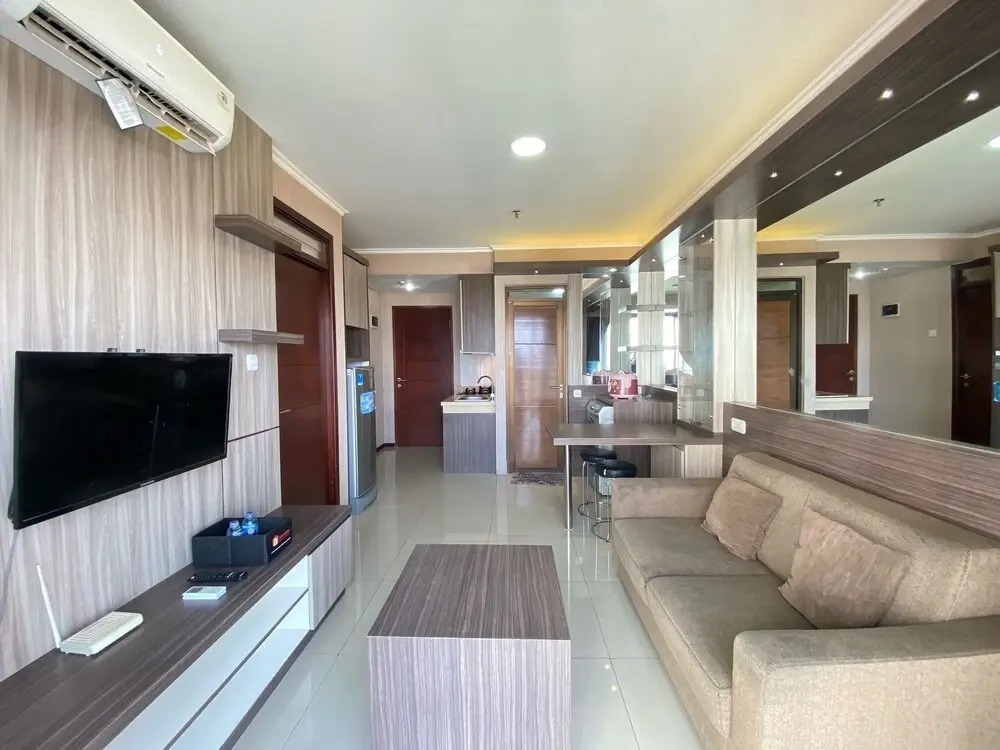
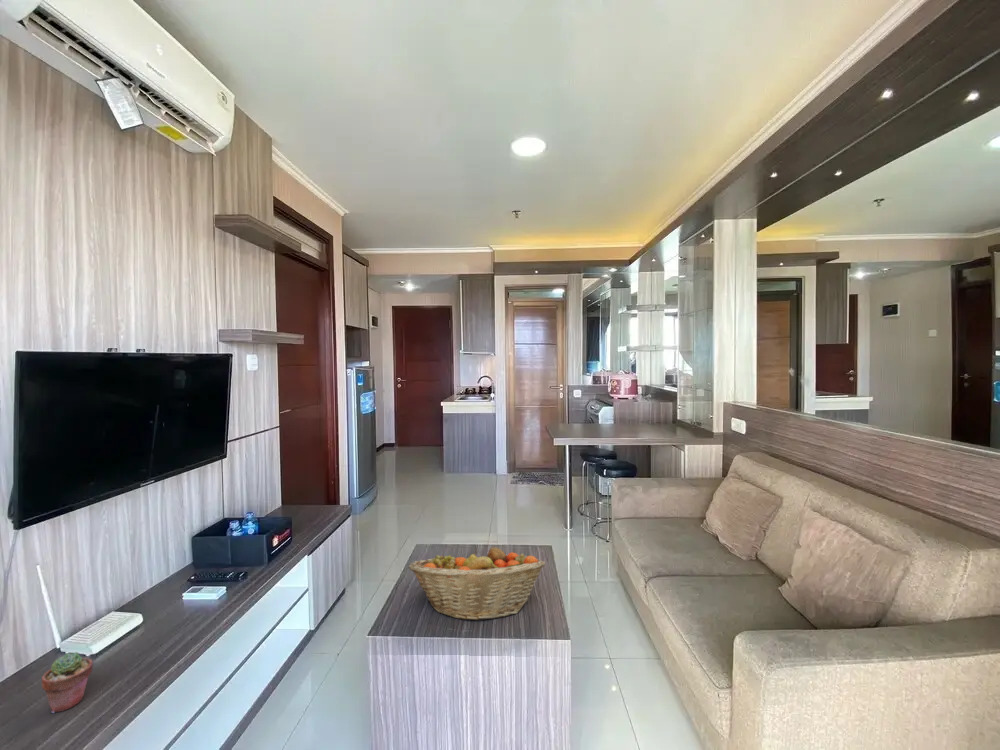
+ potted succulent [41,651,94,714]
+ fruit basket [408,545,546,622]
